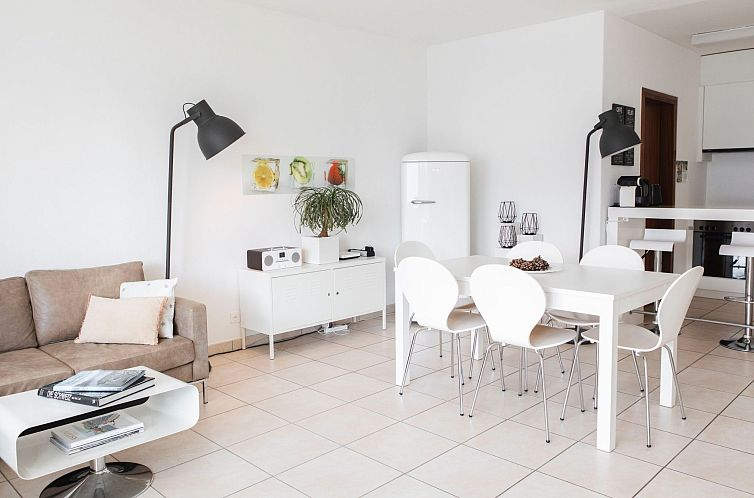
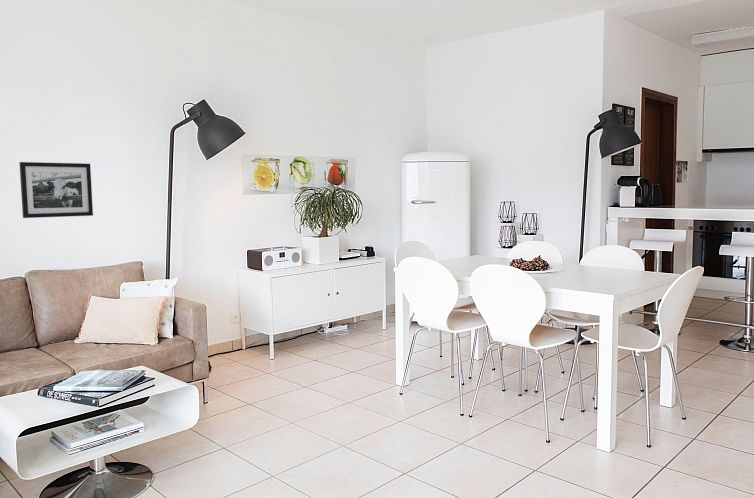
+ picture frame [18,161,94,219]
